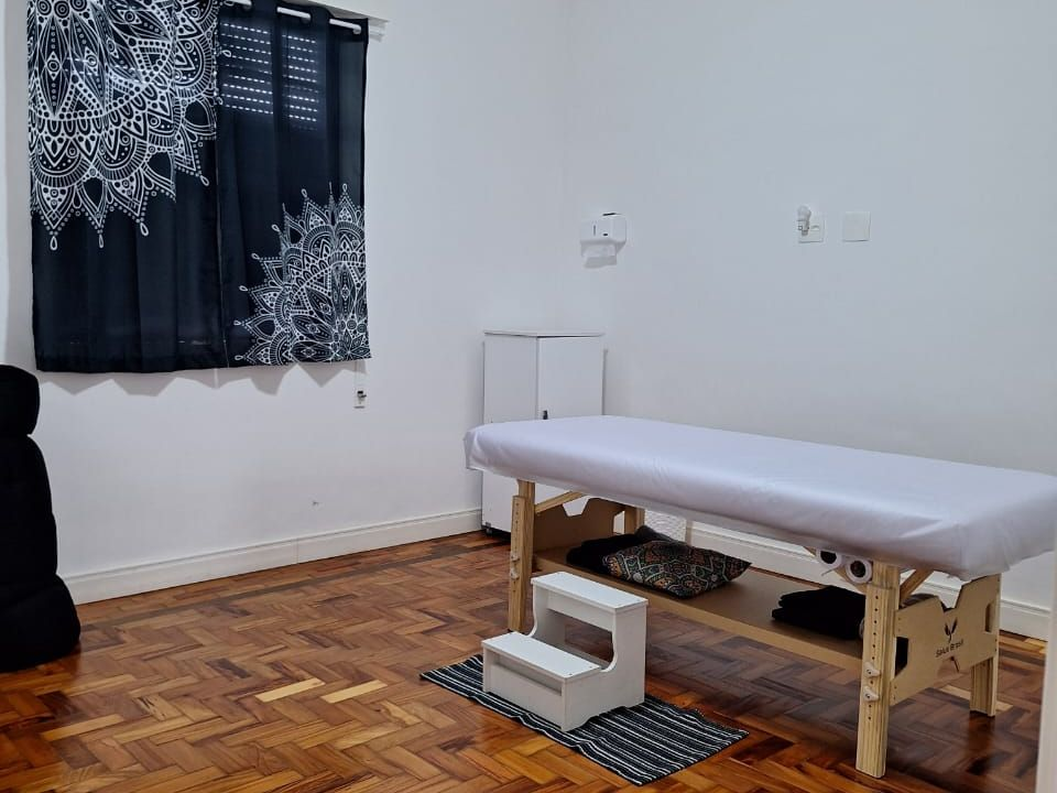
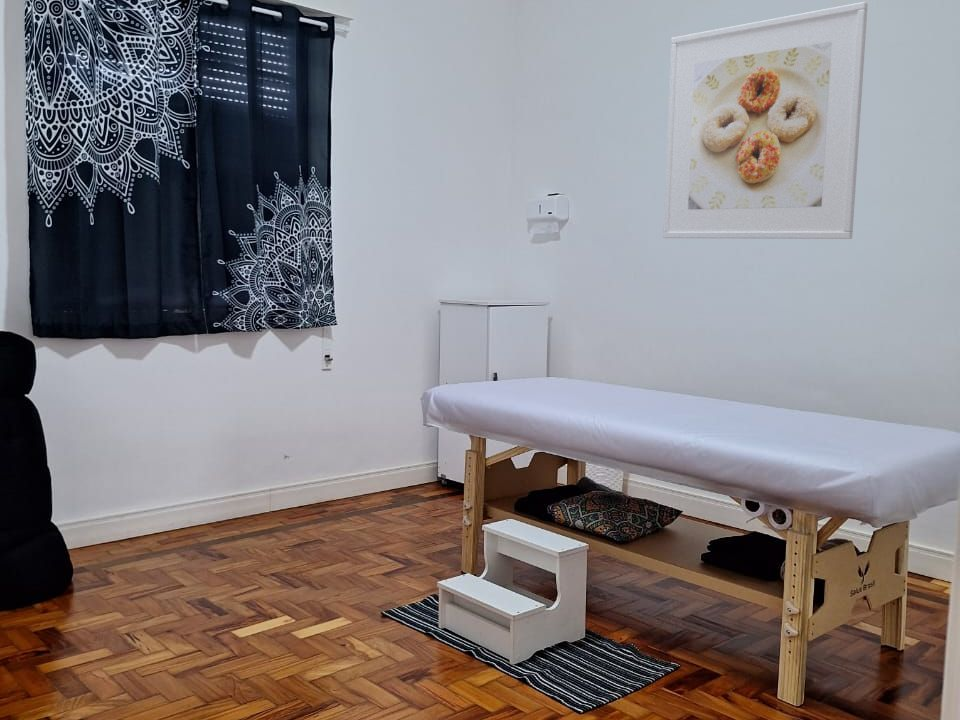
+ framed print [662,1,869,240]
